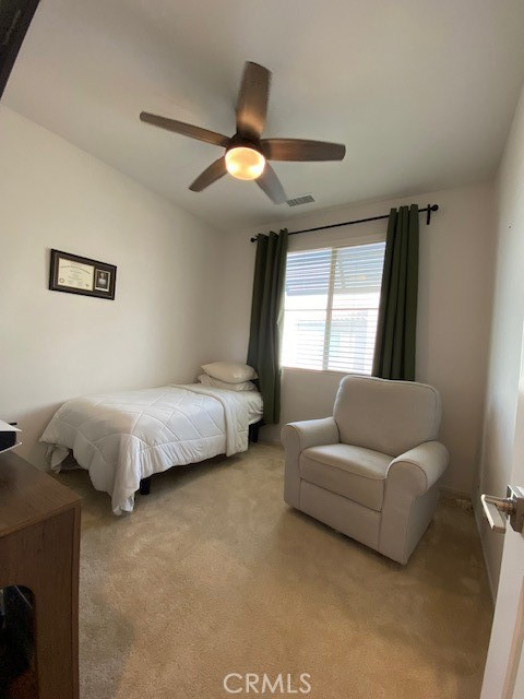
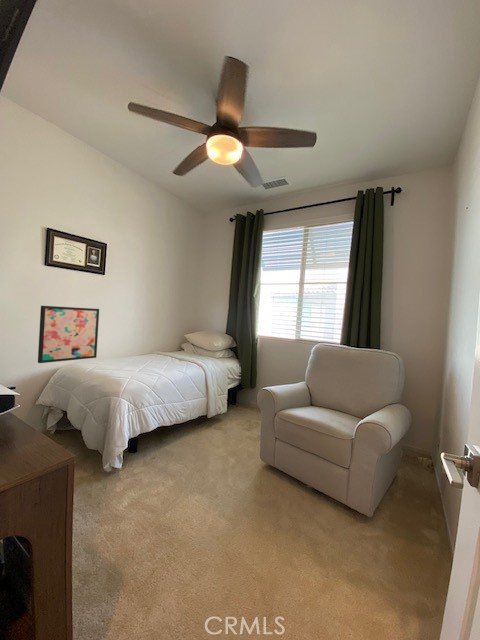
+ wall art [37,305,100,364]
